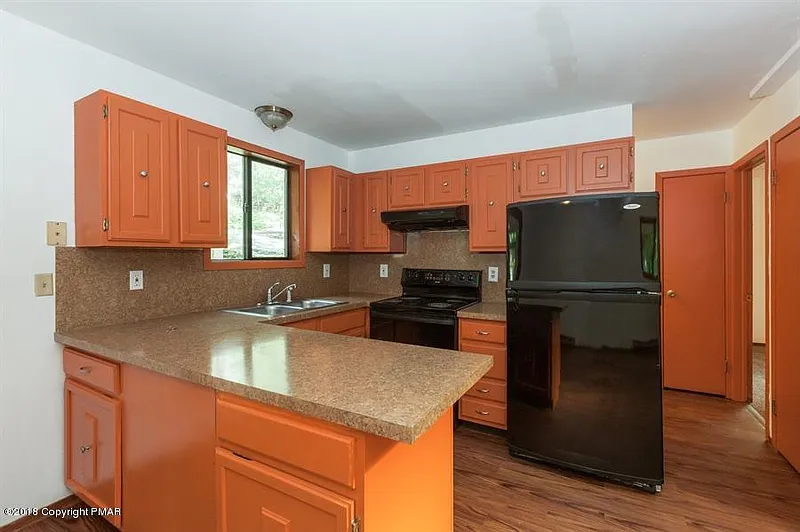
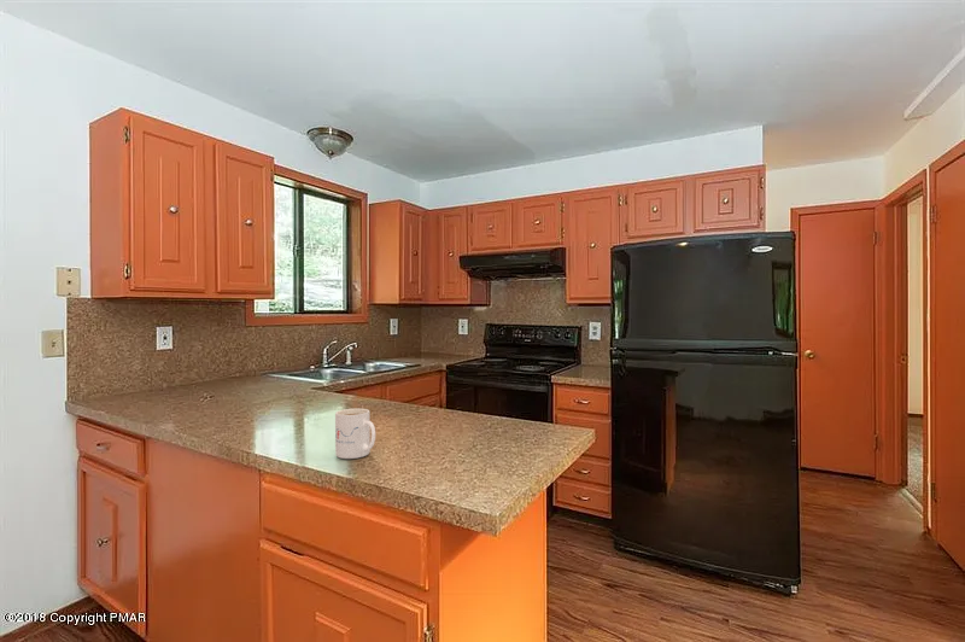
+ mug [334,408,376,460]
